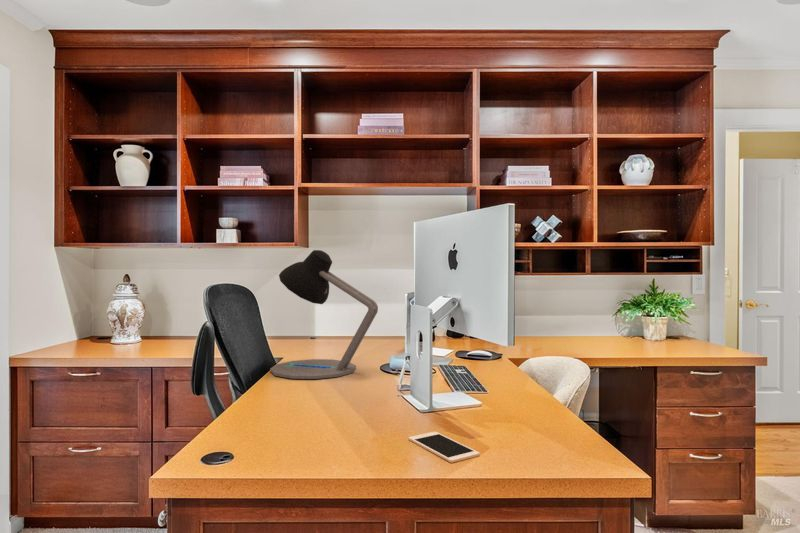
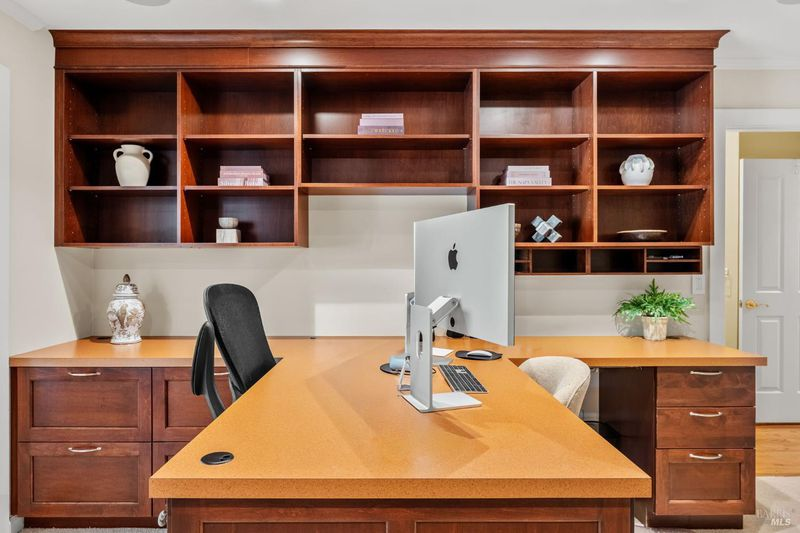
- cell phone [408,431,480,464]
- desk lamp [269,249,379,380]
